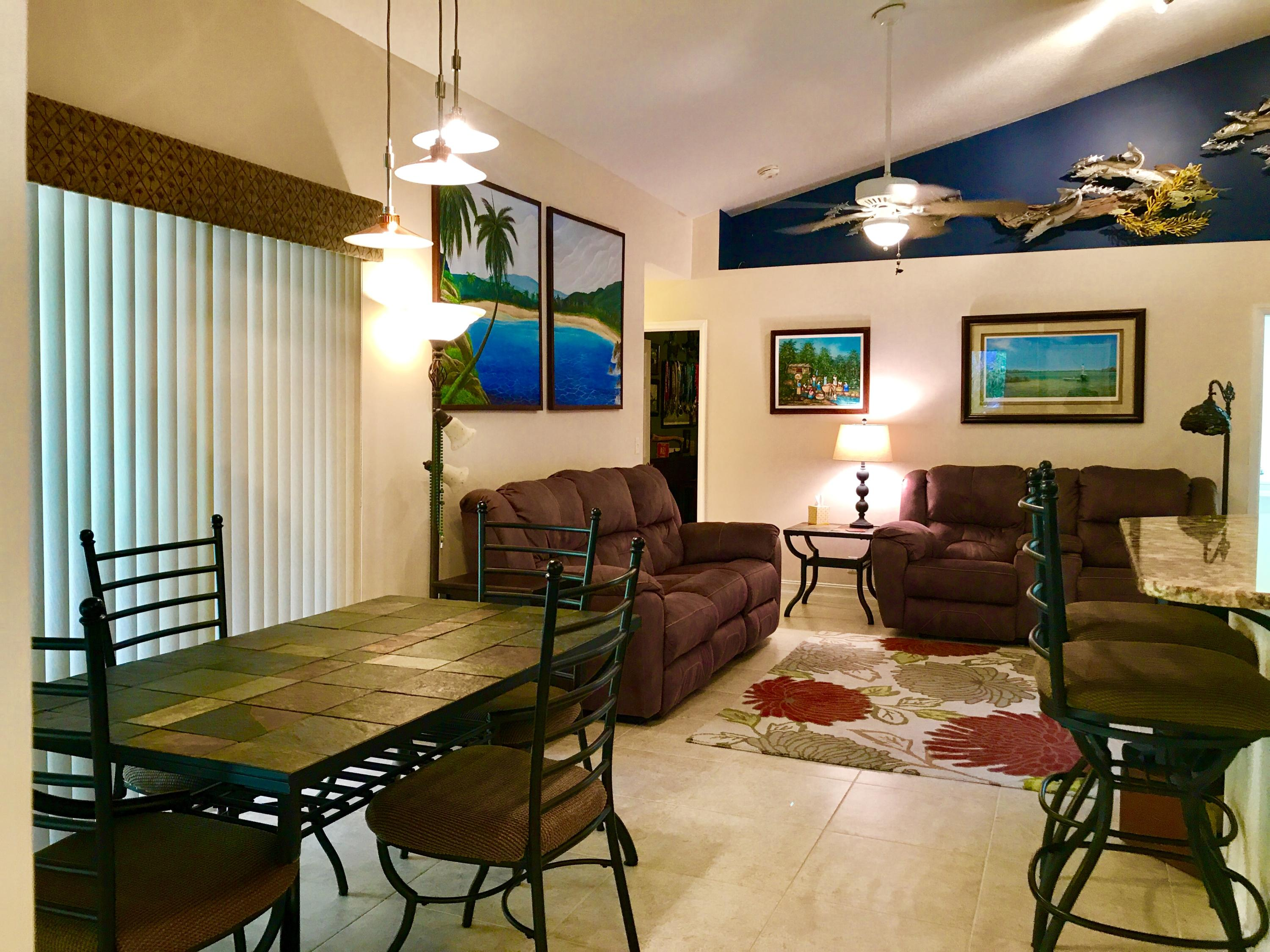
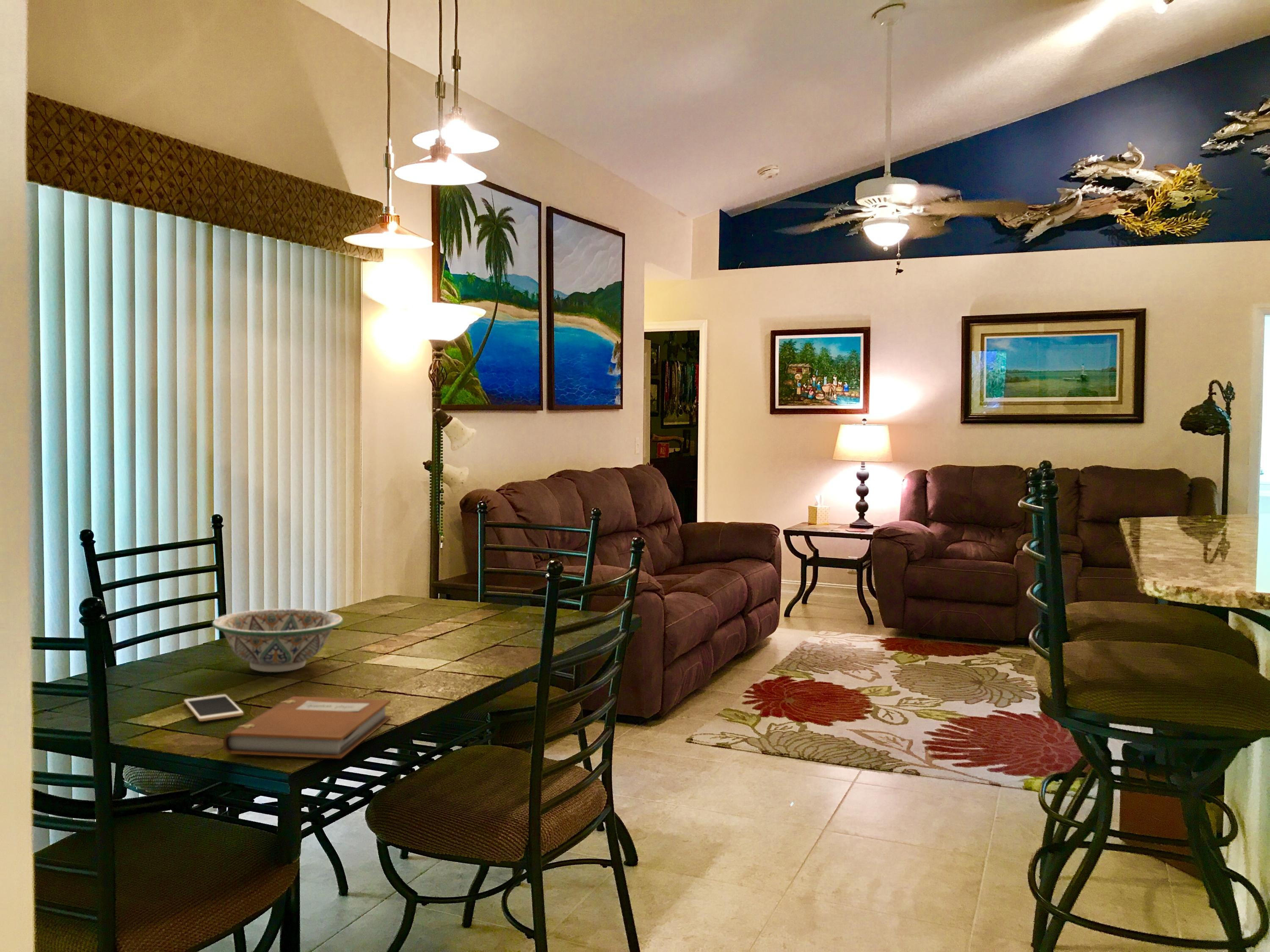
+ decorative bowl [212,608,344,672]
+ cell phone [184,694,244,722]
+ notebook [223,696,391,759]
